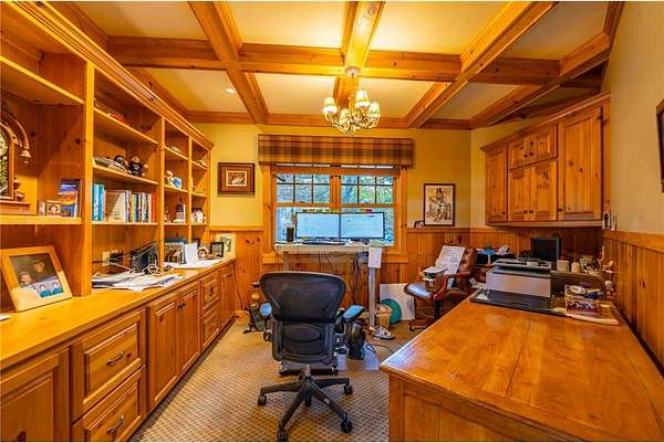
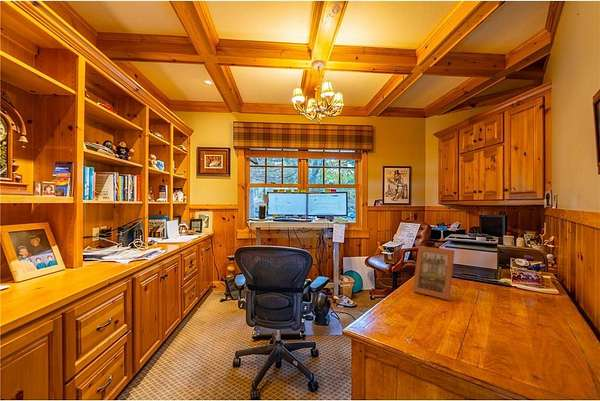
+ picture frame [412,245,455,301]
